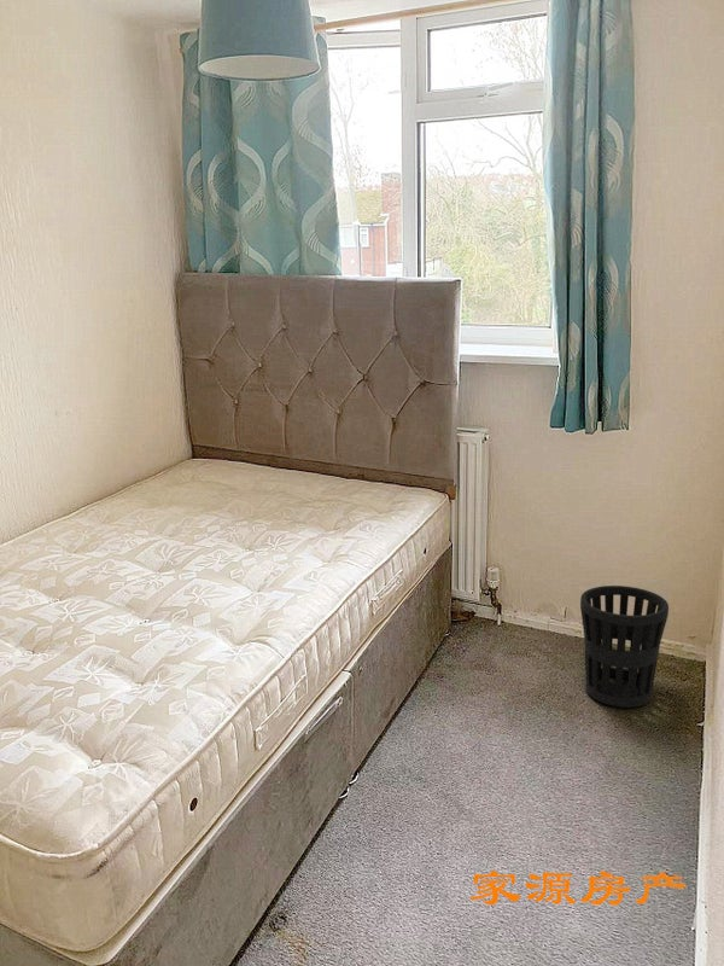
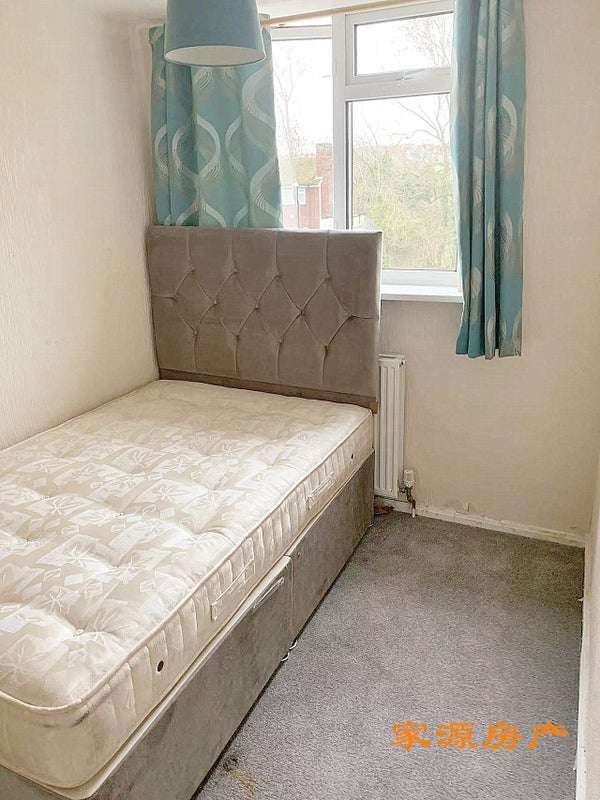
- wastebasket [579,584,670,709]
